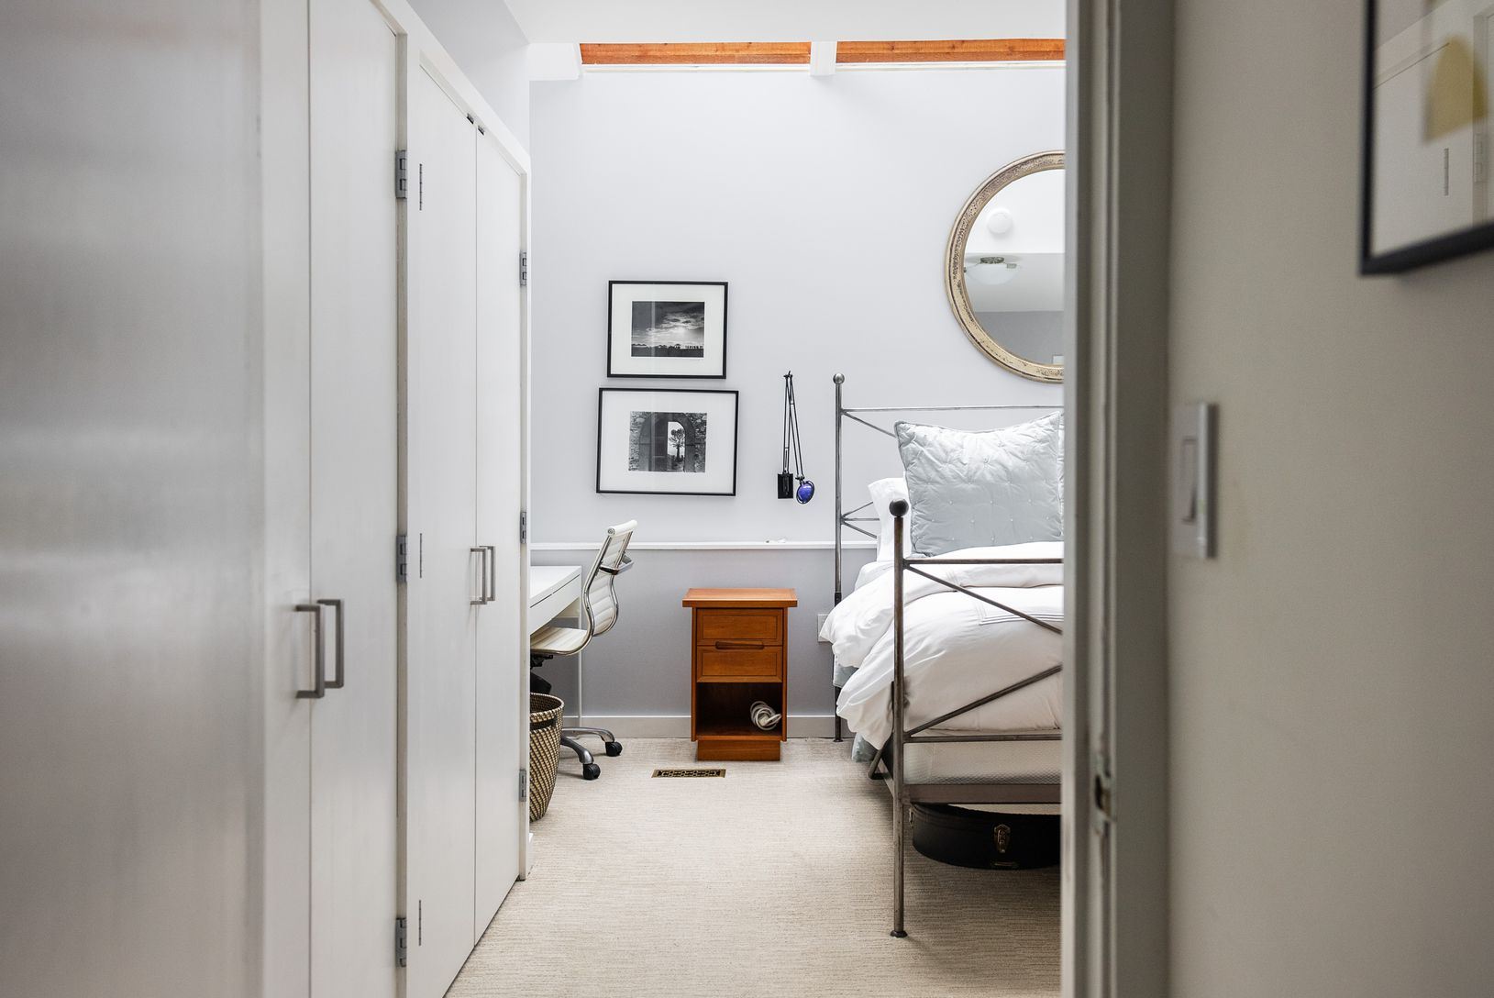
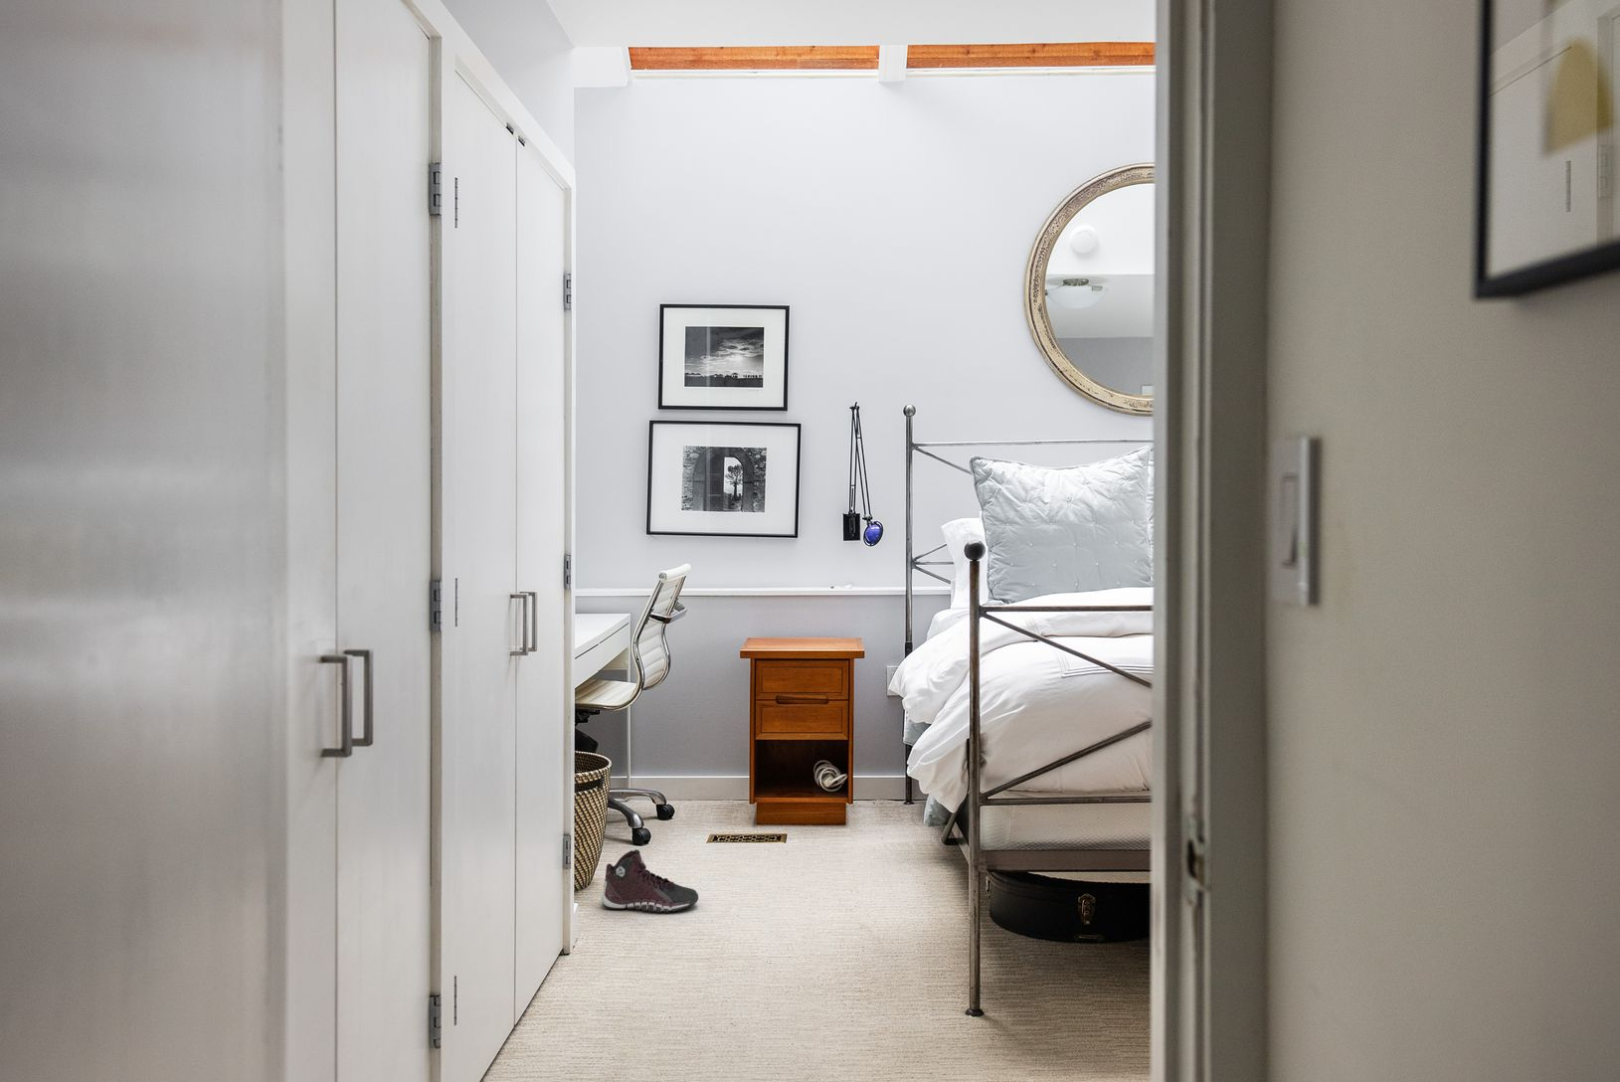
+ sneaker [601,848,699,913]
